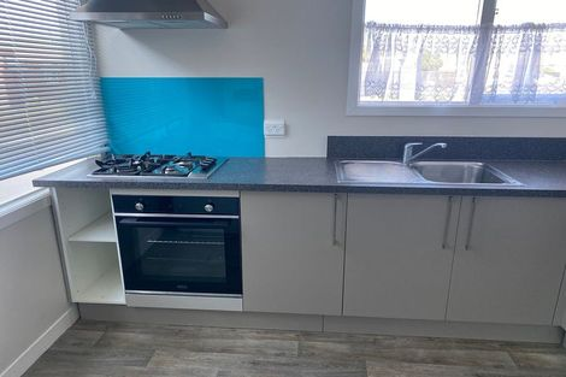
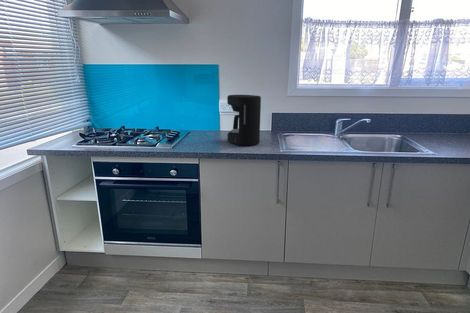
+ coffee maker [226,94,262,147]
